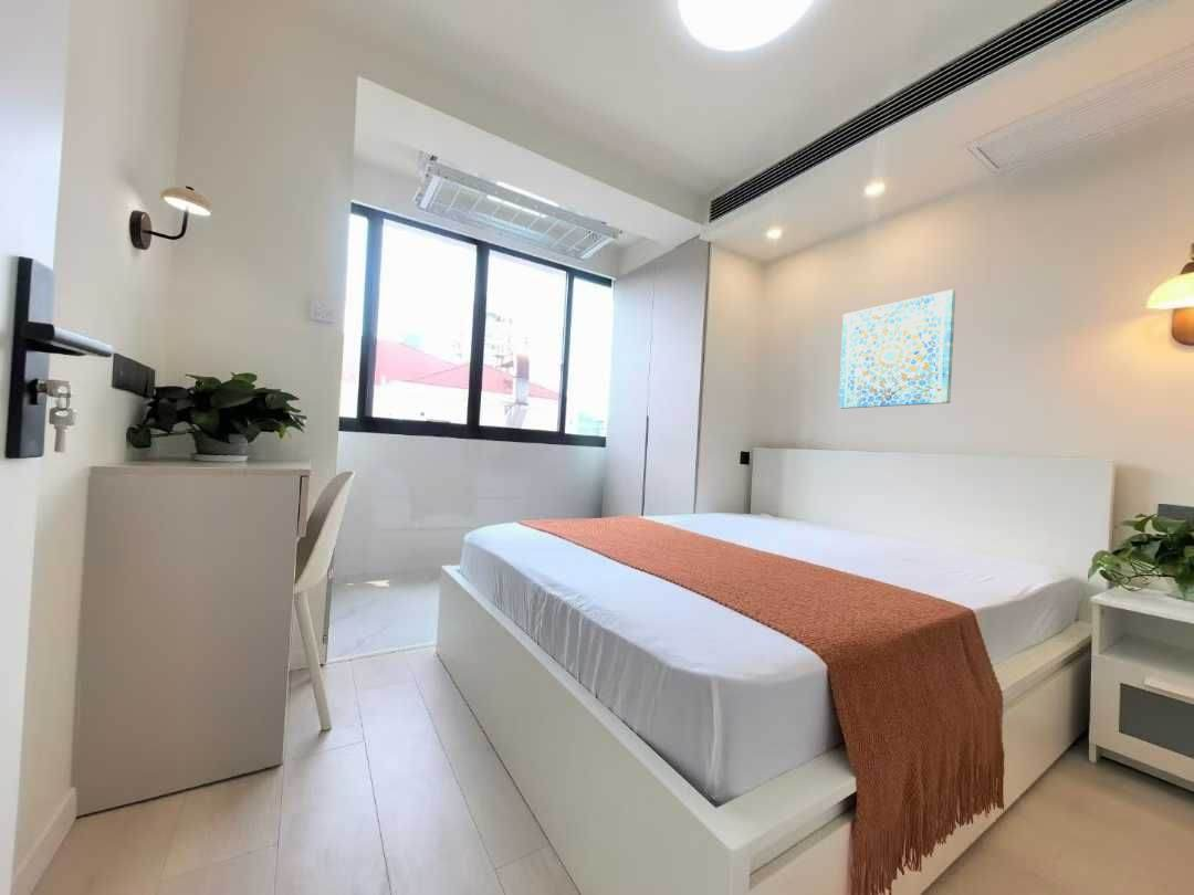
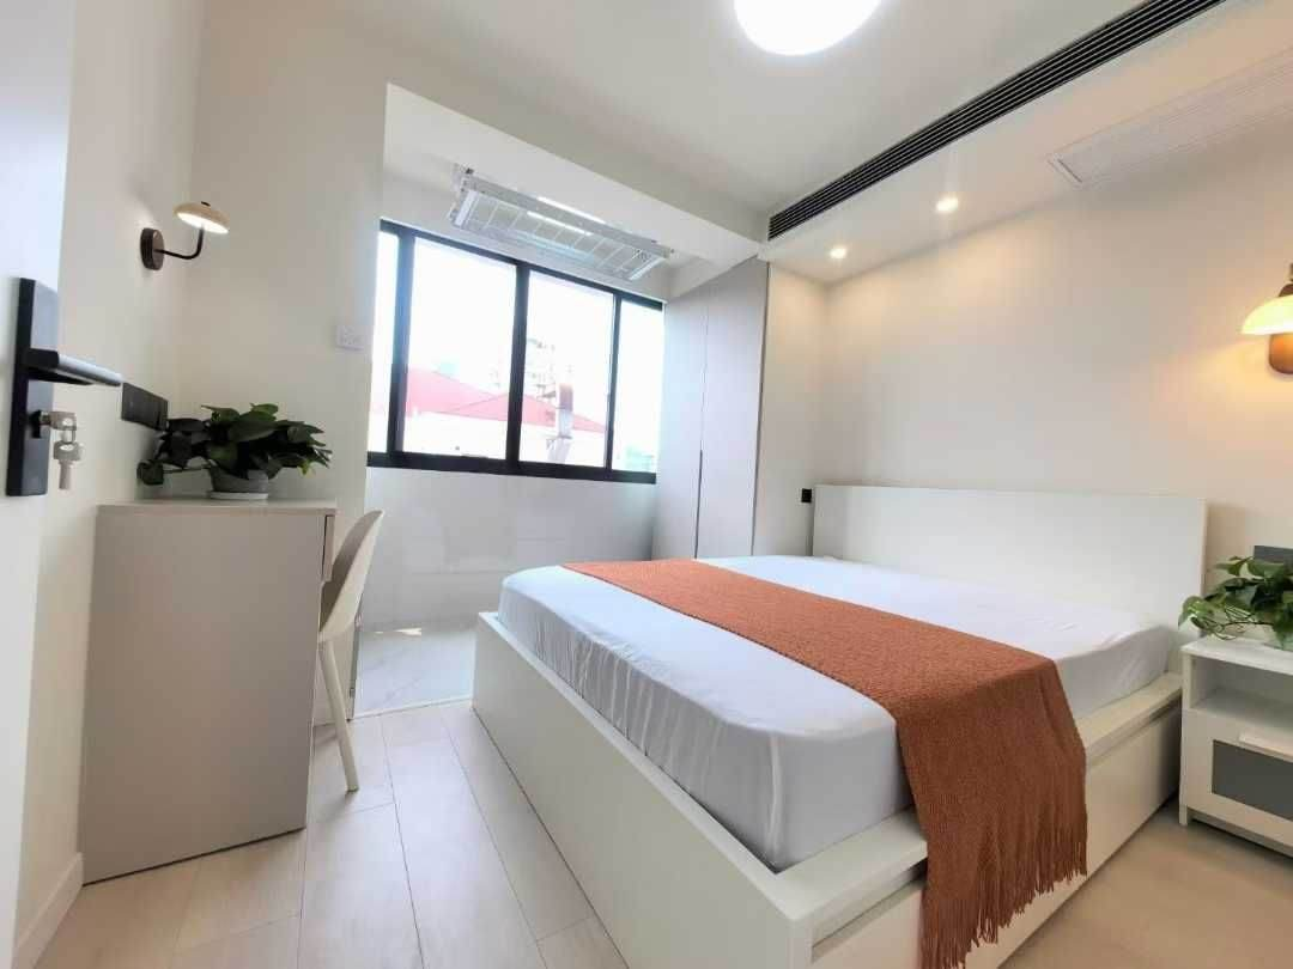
- wall art [837,288,956,410]
